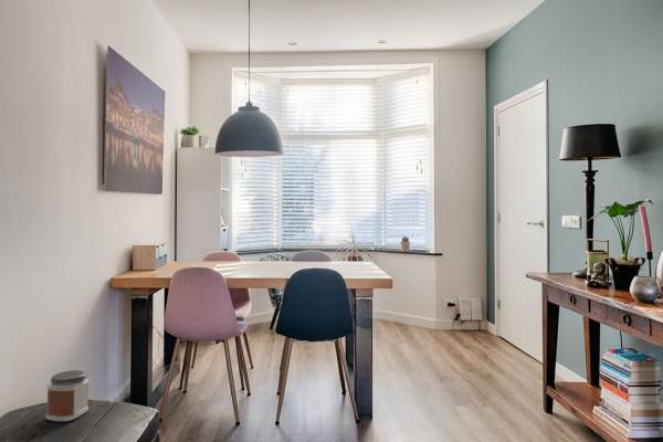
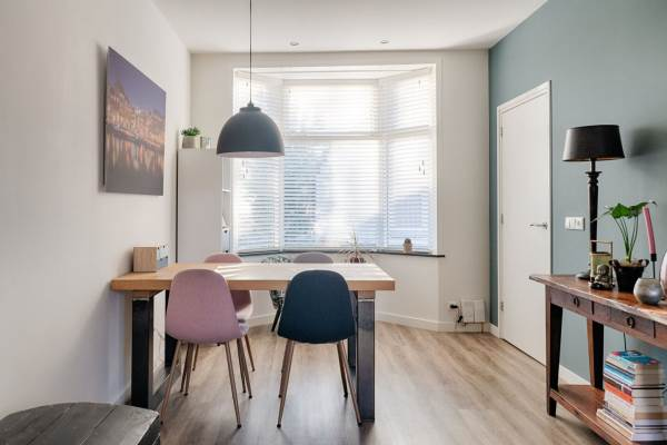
- jar [45,369,91,422]
